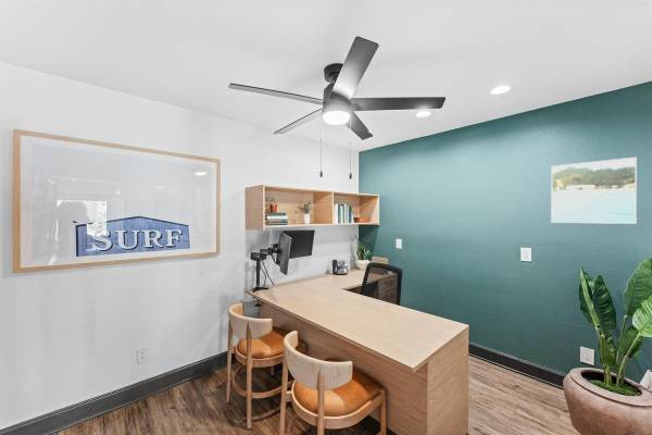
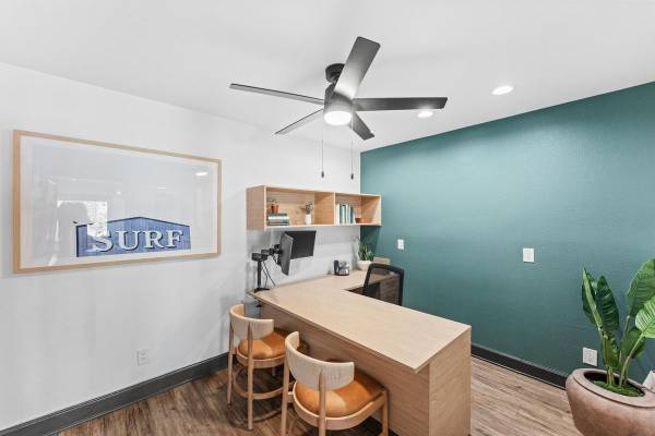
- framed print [550,157,638,225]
